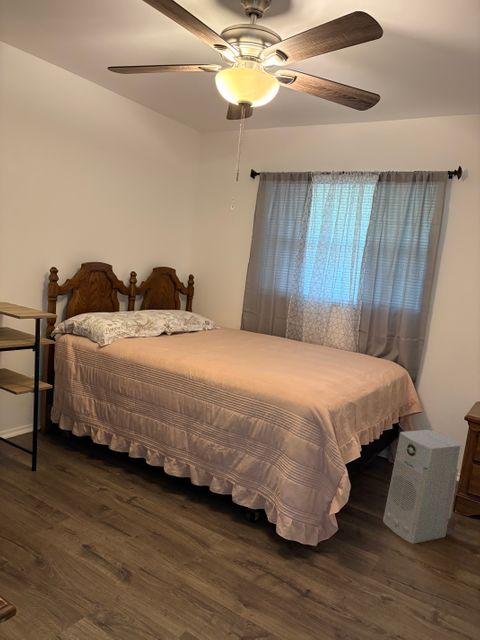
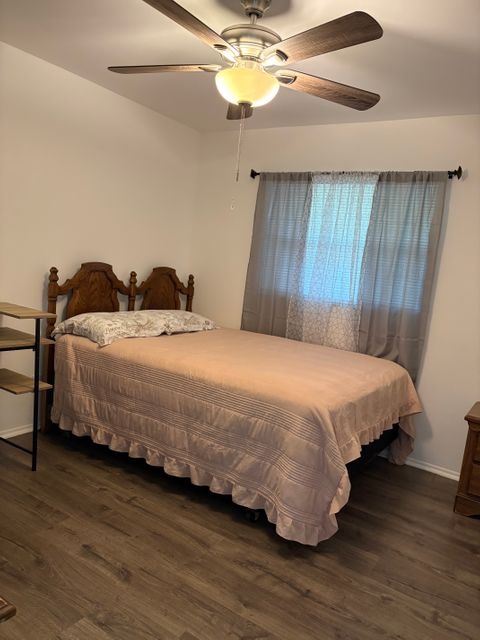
- air purifier [382,429,461,545]
